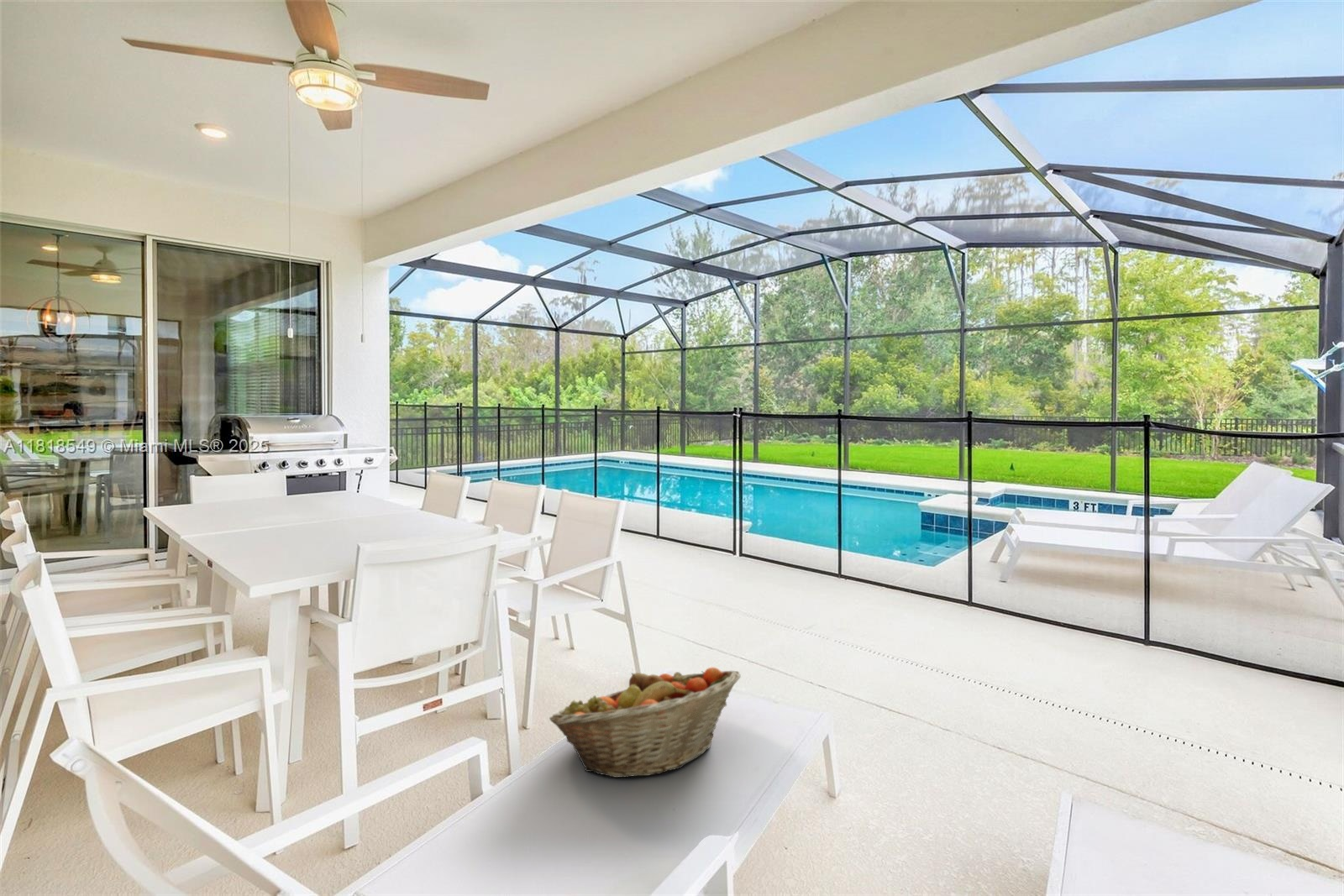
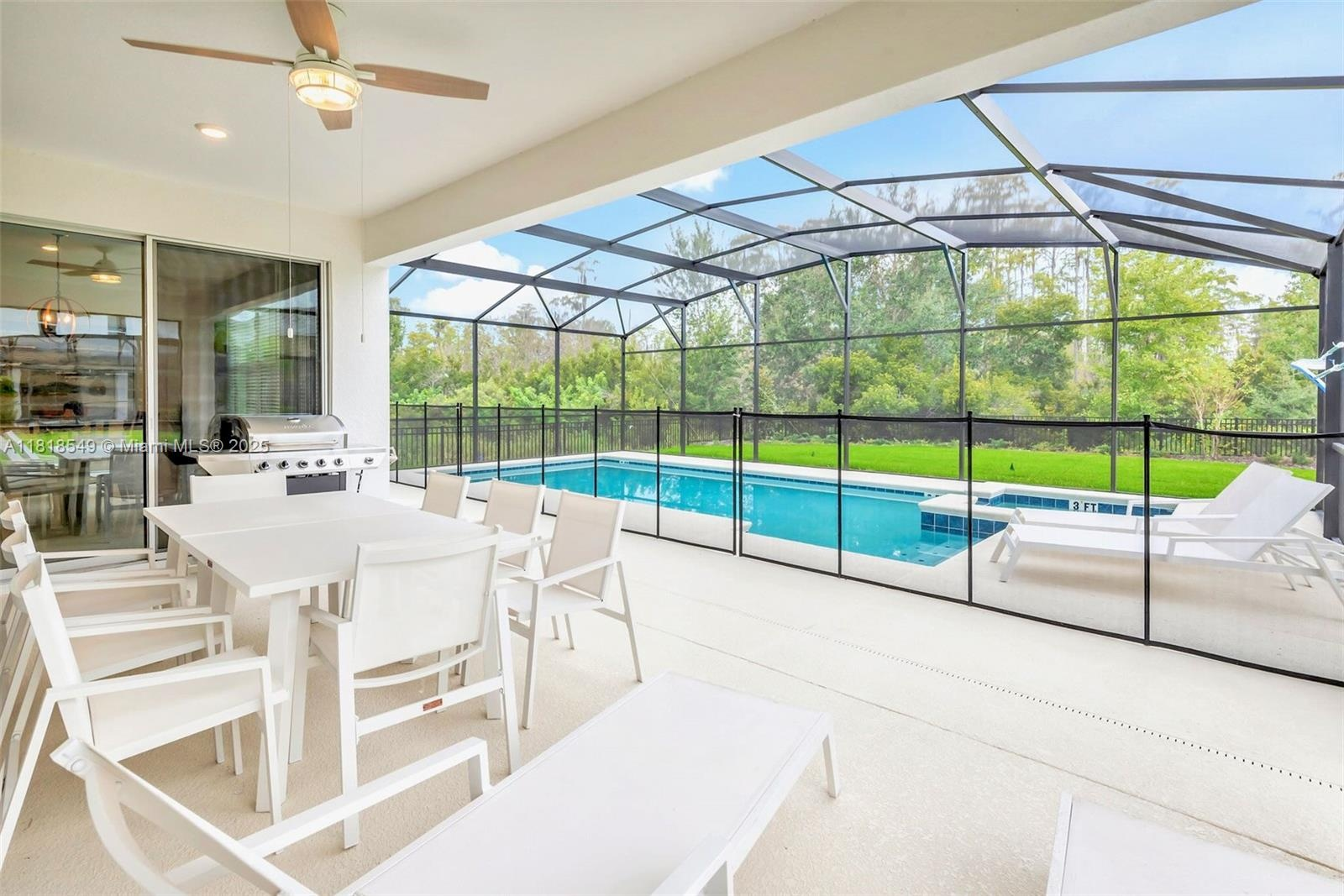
- fruit basket [549,667,742,778]
